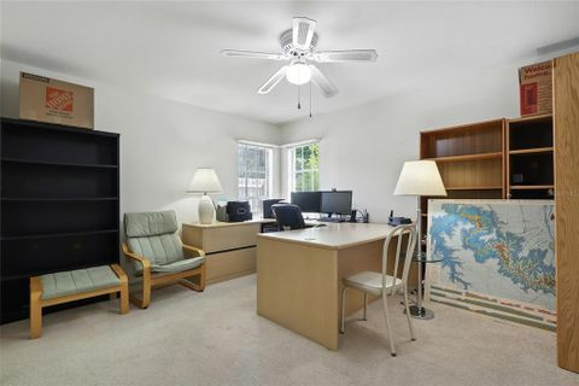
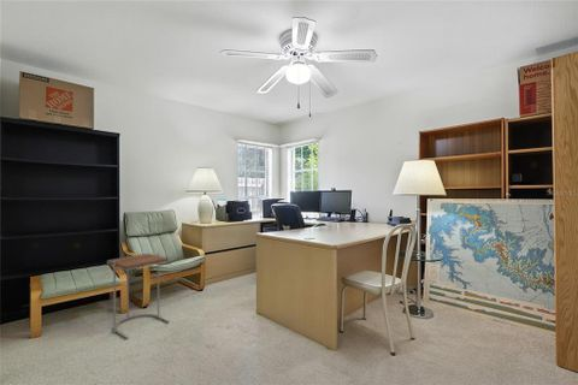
+ side table [106,251,170,340]
